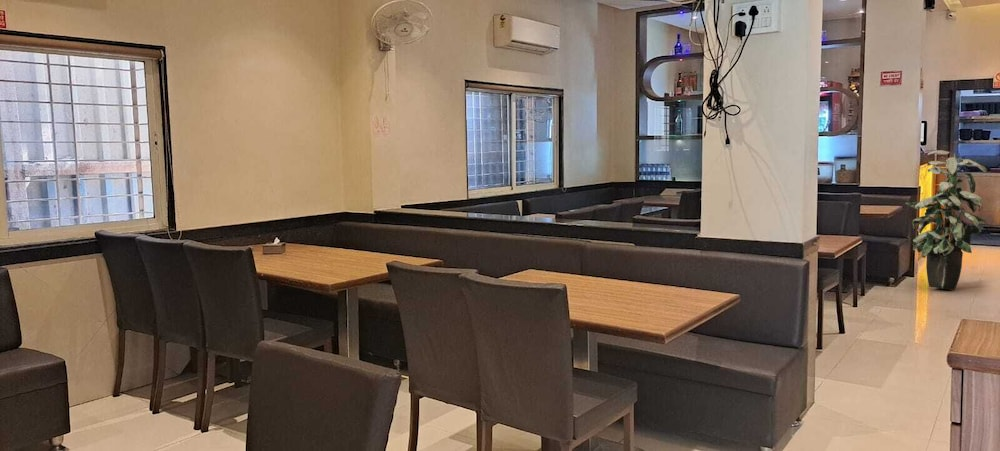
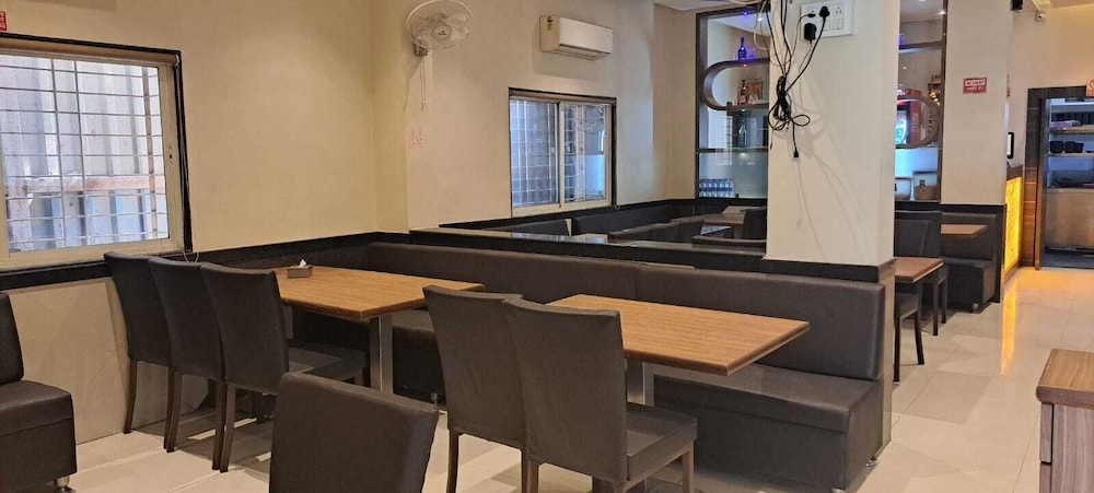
- indoor plant [904,149,988,291]
